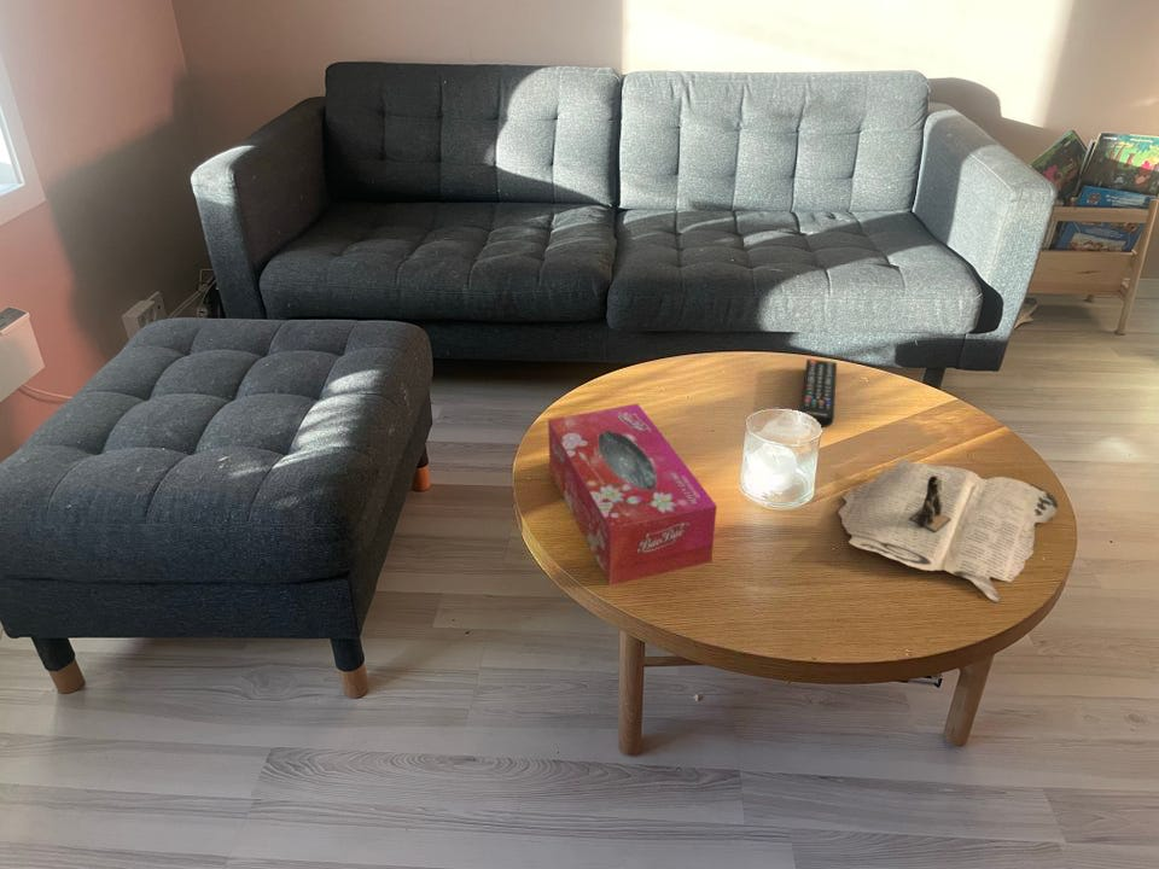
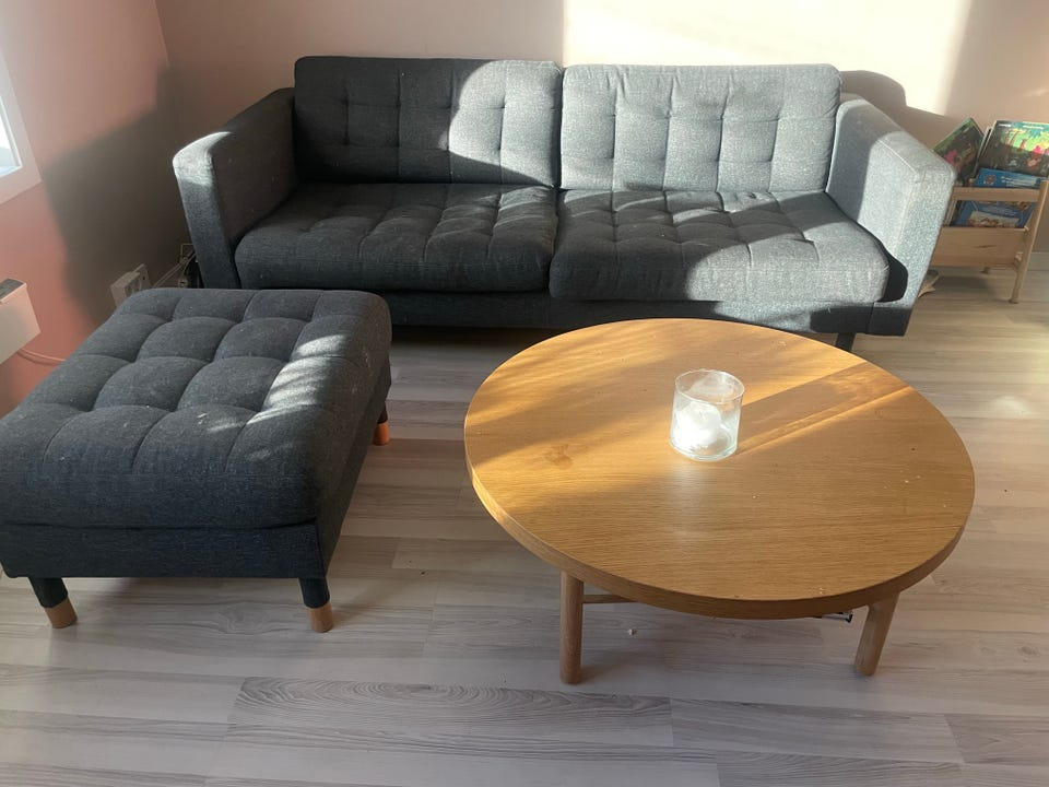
- remote control [799,358,838,428]
- tissue box [547,402,718,587]
- magazine [837,459,1059,603]
